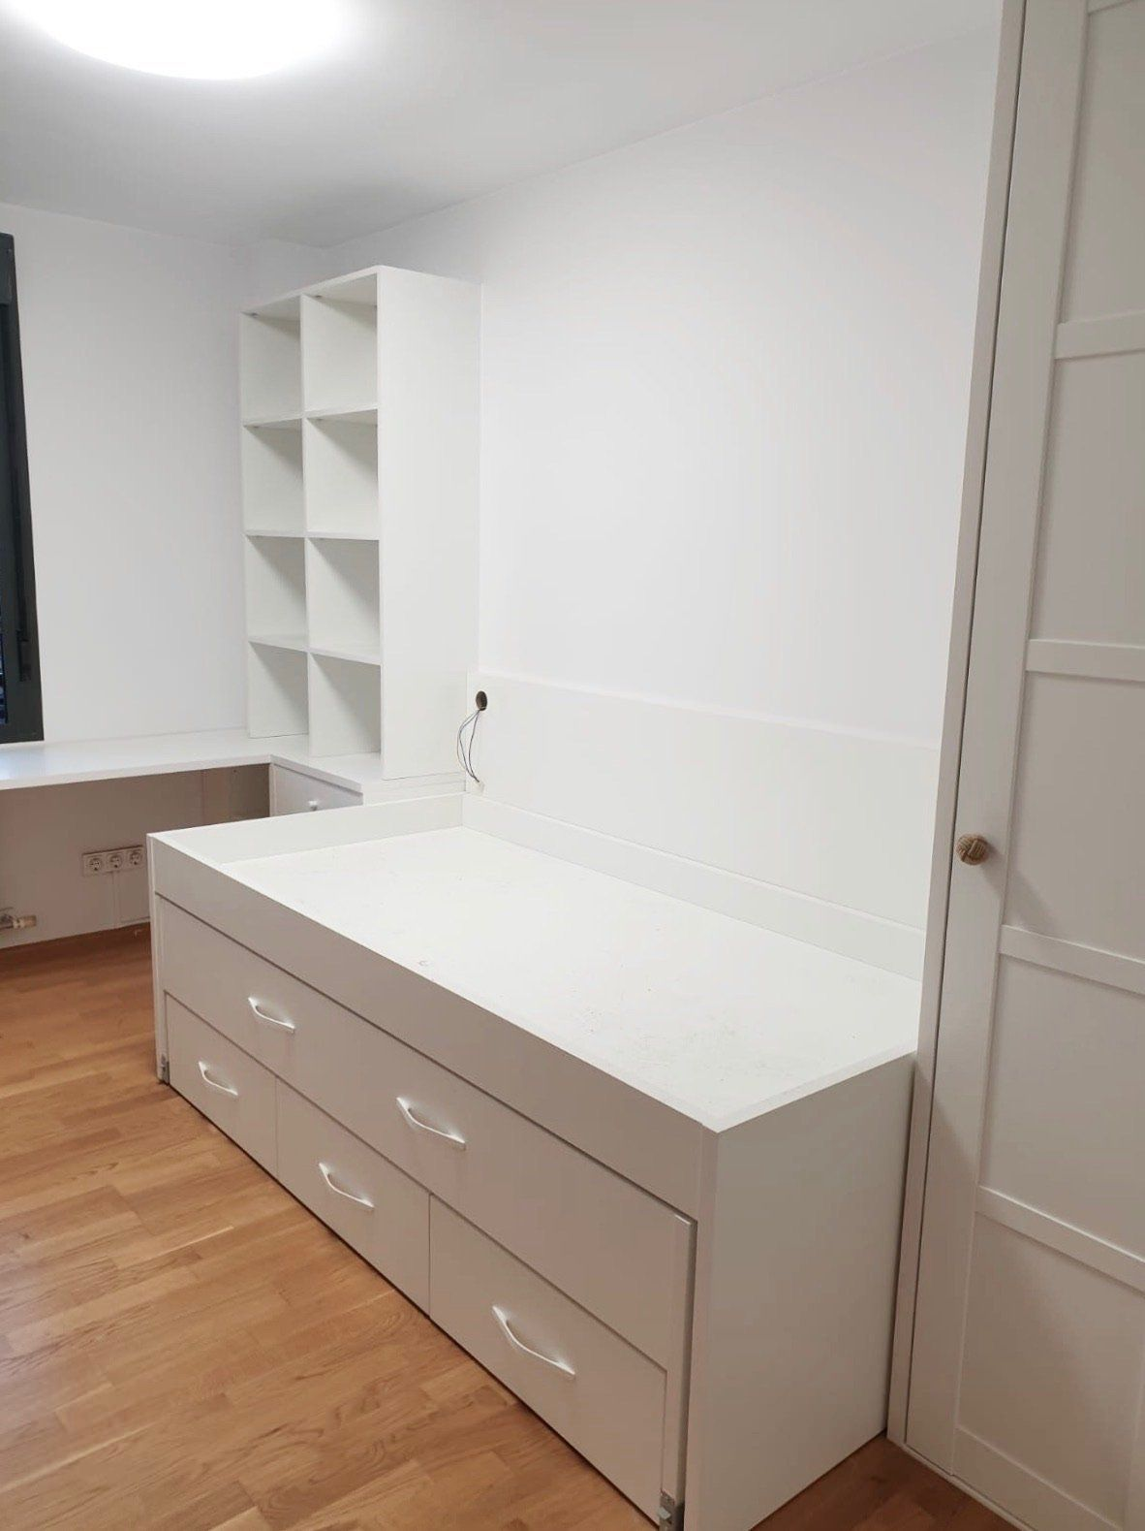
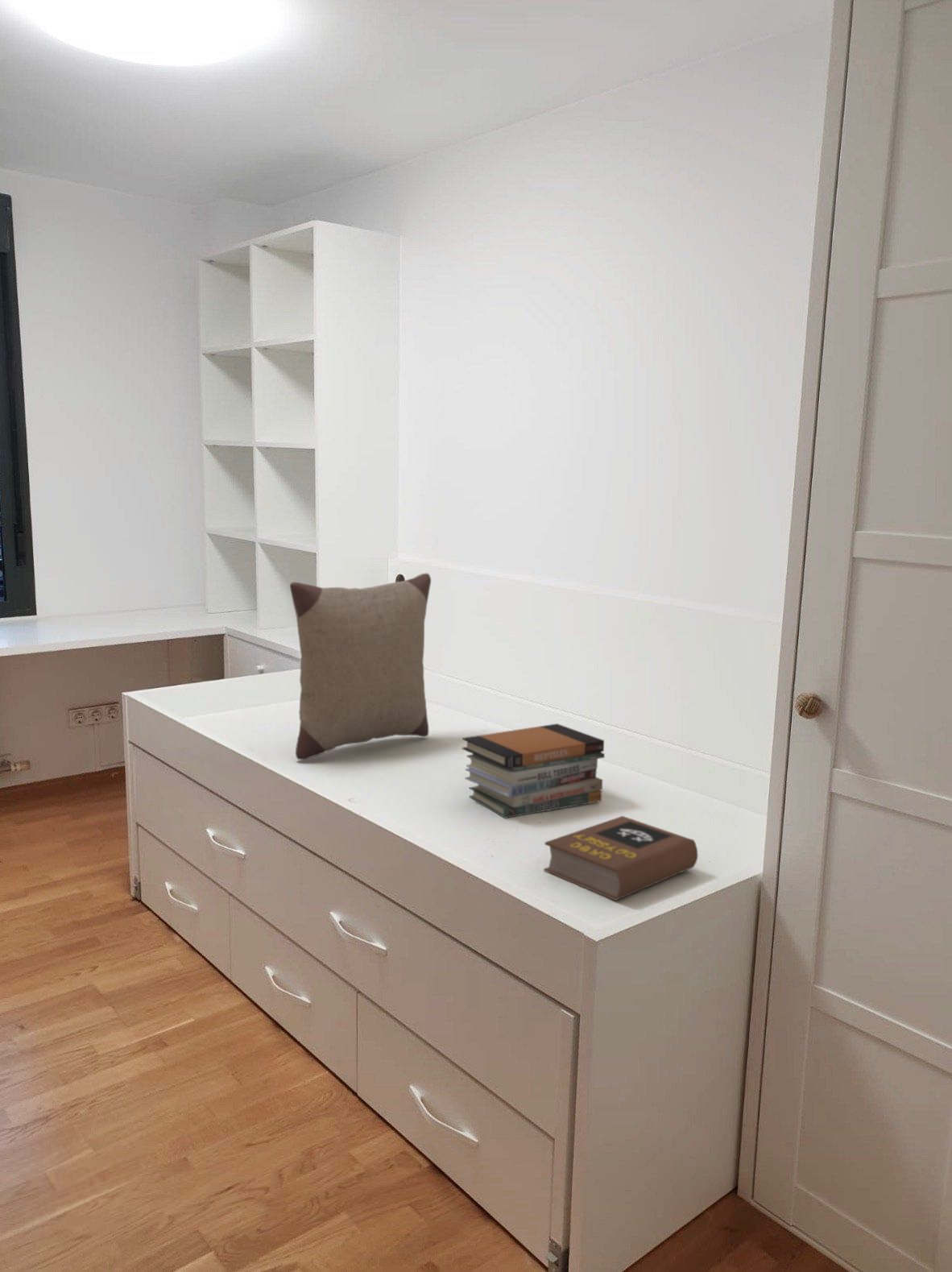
+ pillow [289,573,432,760]
+ book [543,815,699,901]
+ book stack [462,723,606,819]
